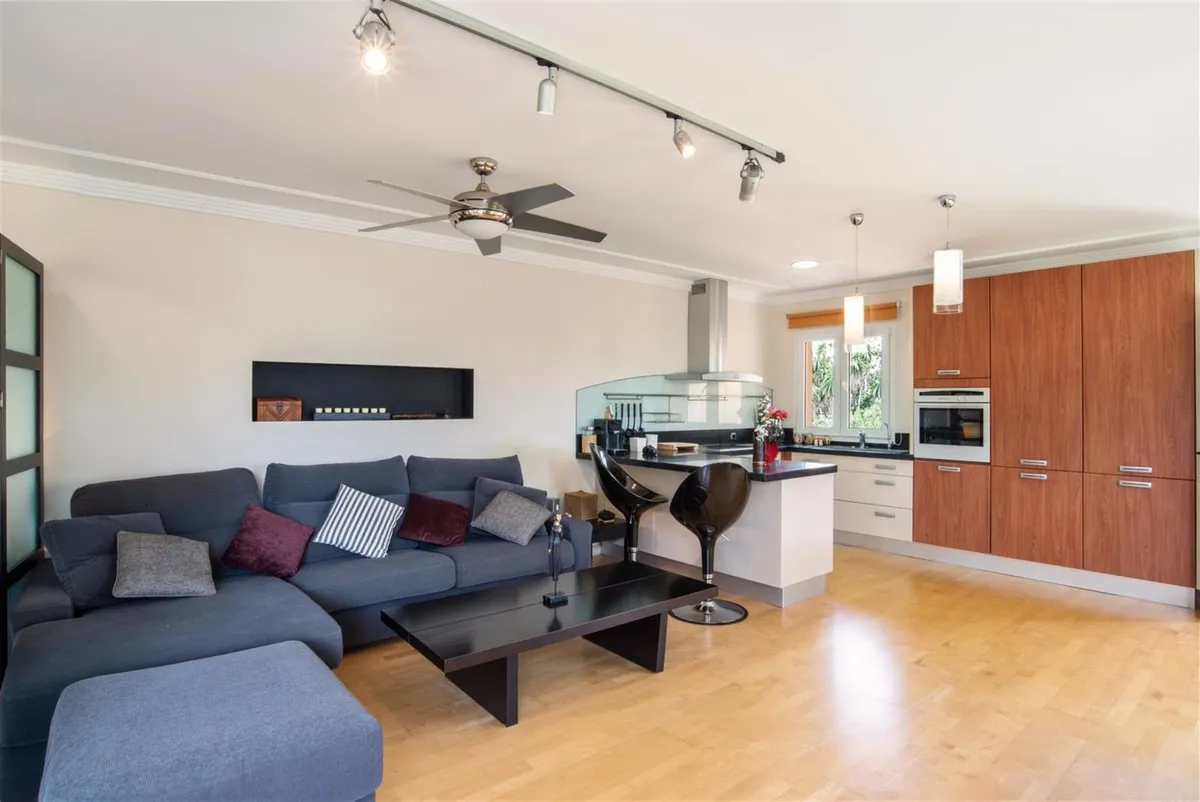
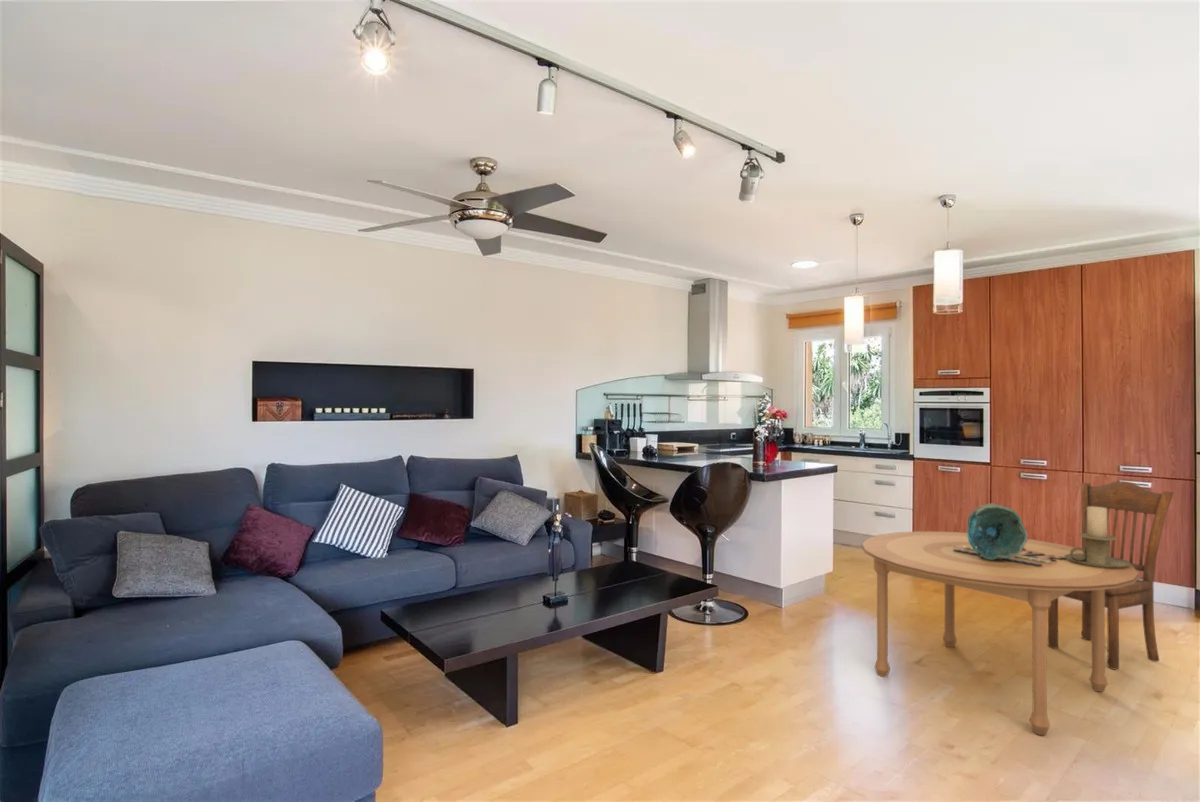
+ dining chair [1047,480,1175,670]
+ candle holder [1064,506,1131,568]
+ decorative bowl [966,502,1029,560]
+ dining table [861,530,1140,736]
